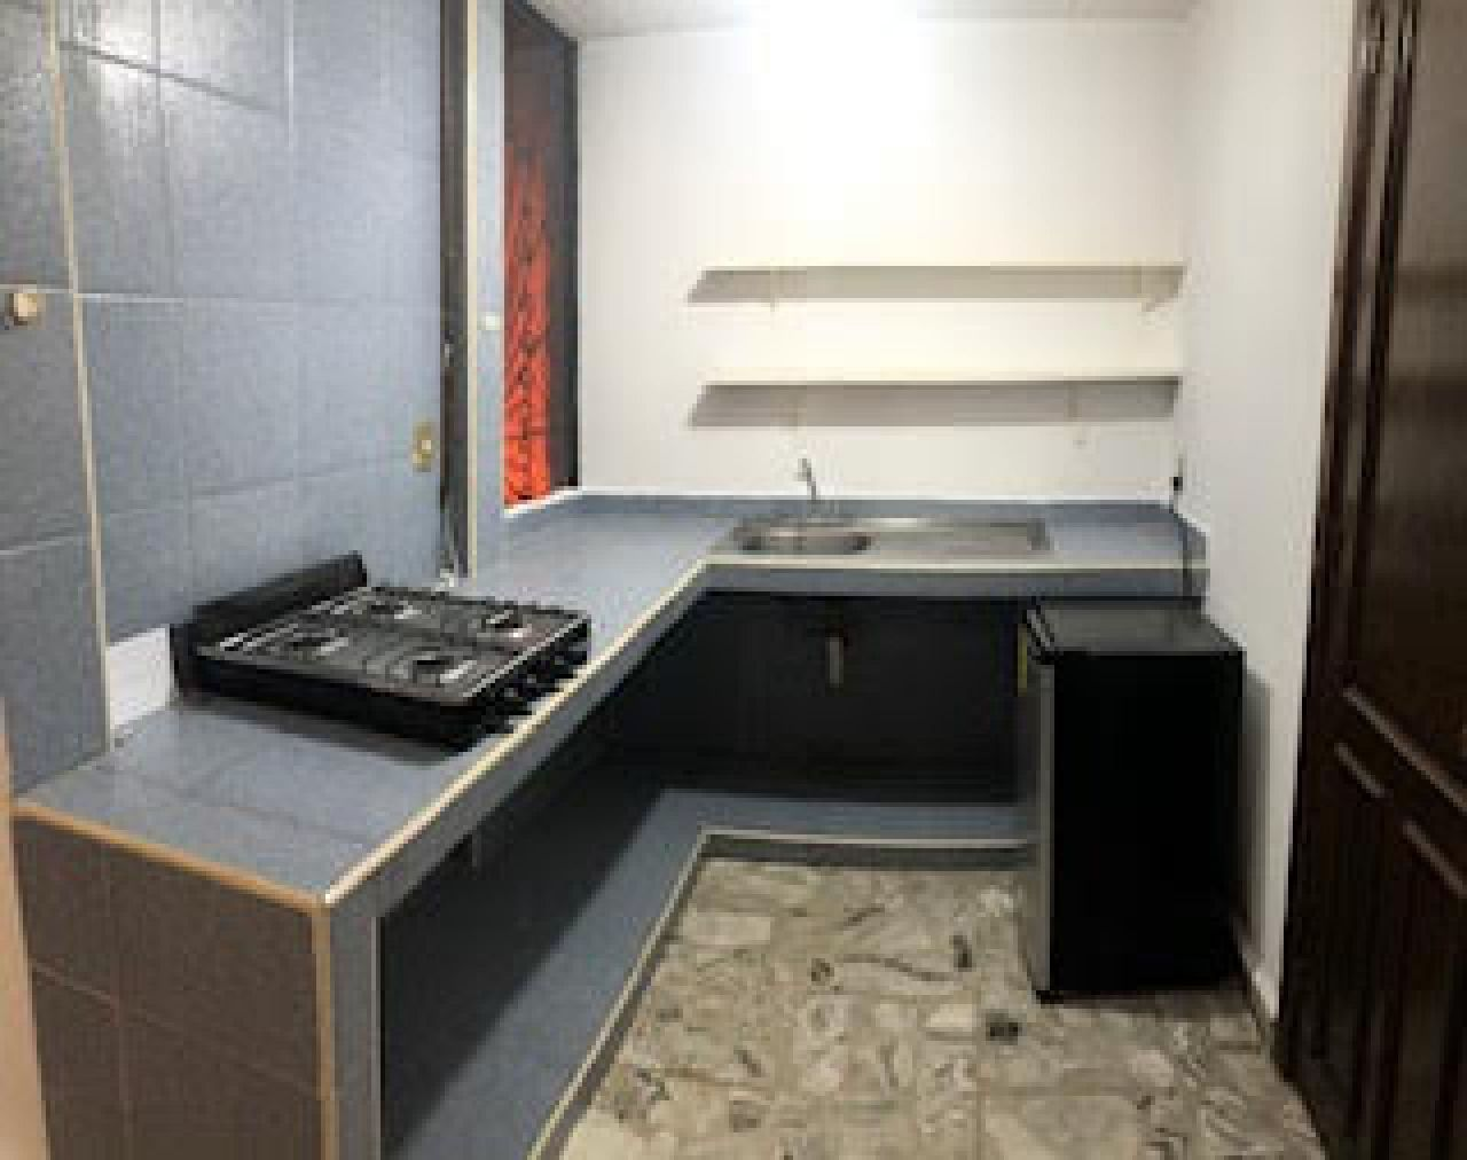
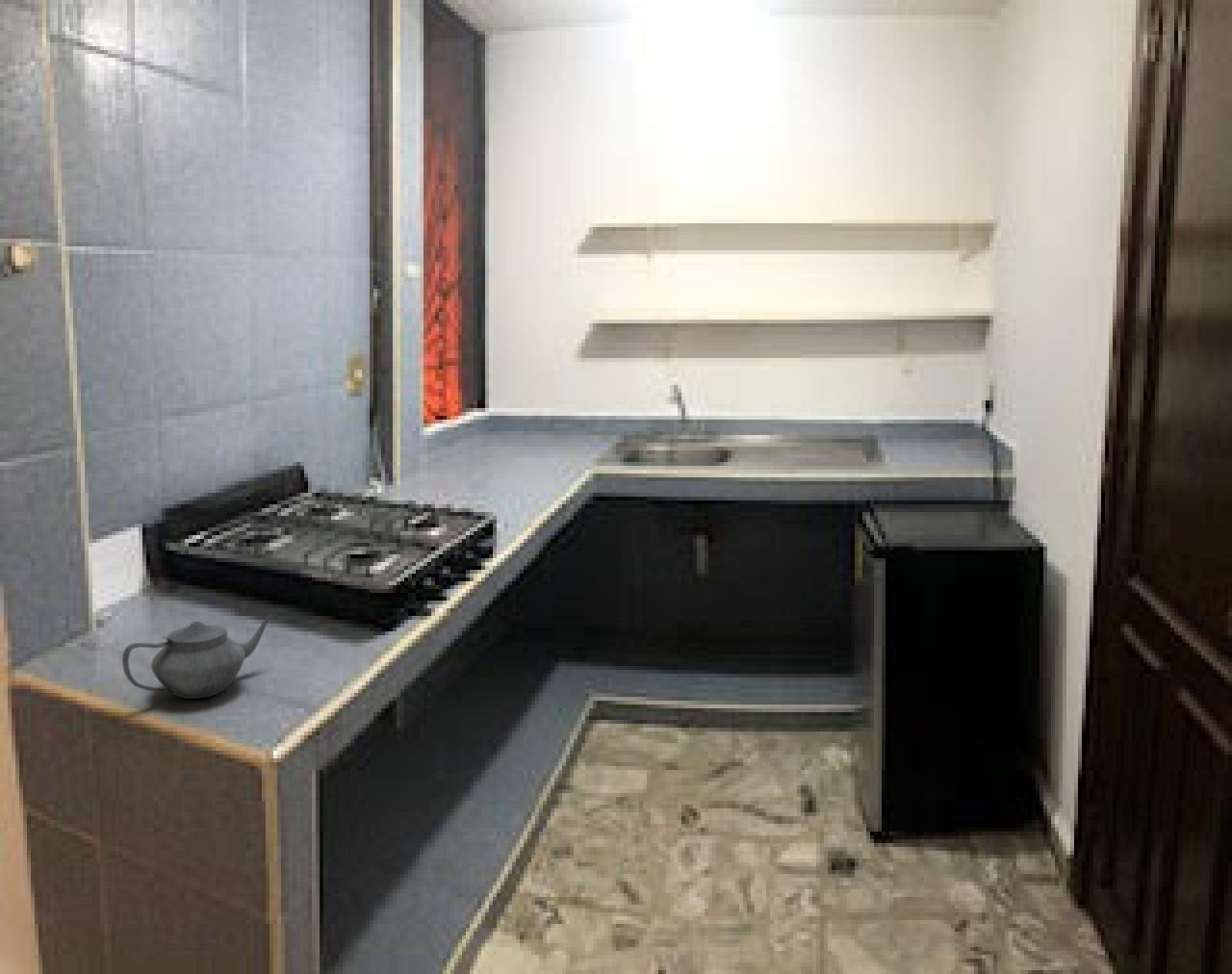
+ teapot [121,613,273,700]
